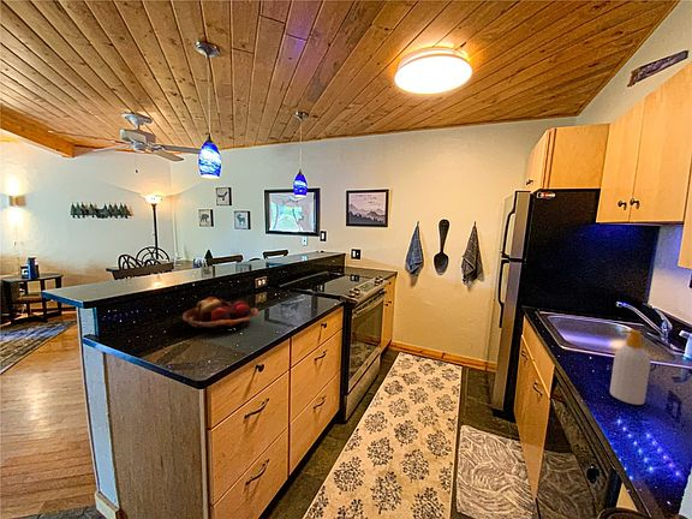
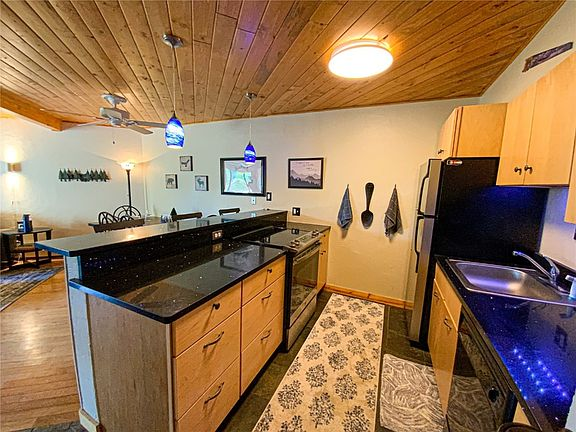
- fruit basket [181,296,260,333]
- soap bottle [609,329,651,406]
